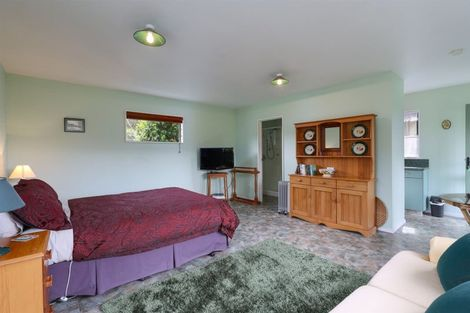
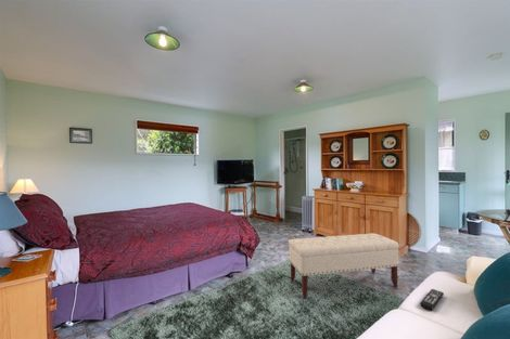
+ bench [288,232,400,299]
+ remote control [419,288,445,311]
